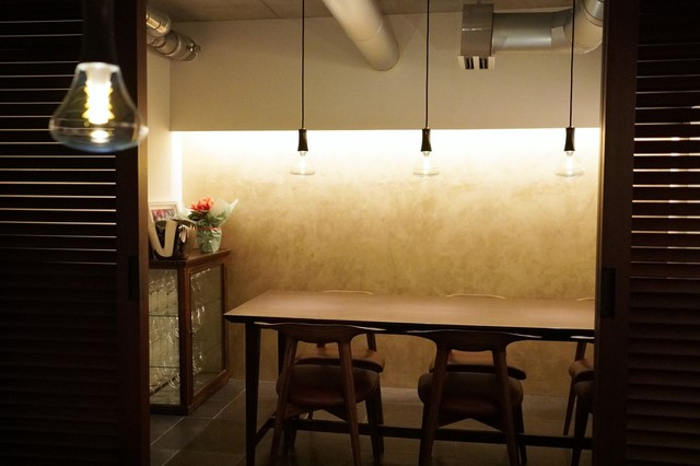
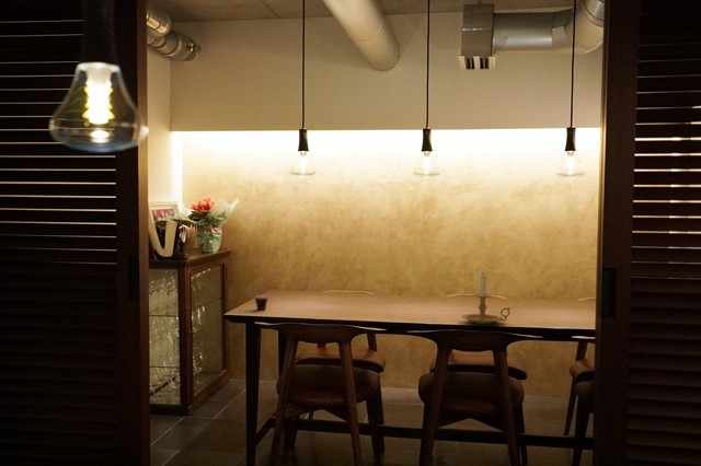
+ candle holder [461,272,512,325]
+ cup [254,286,279,311]
